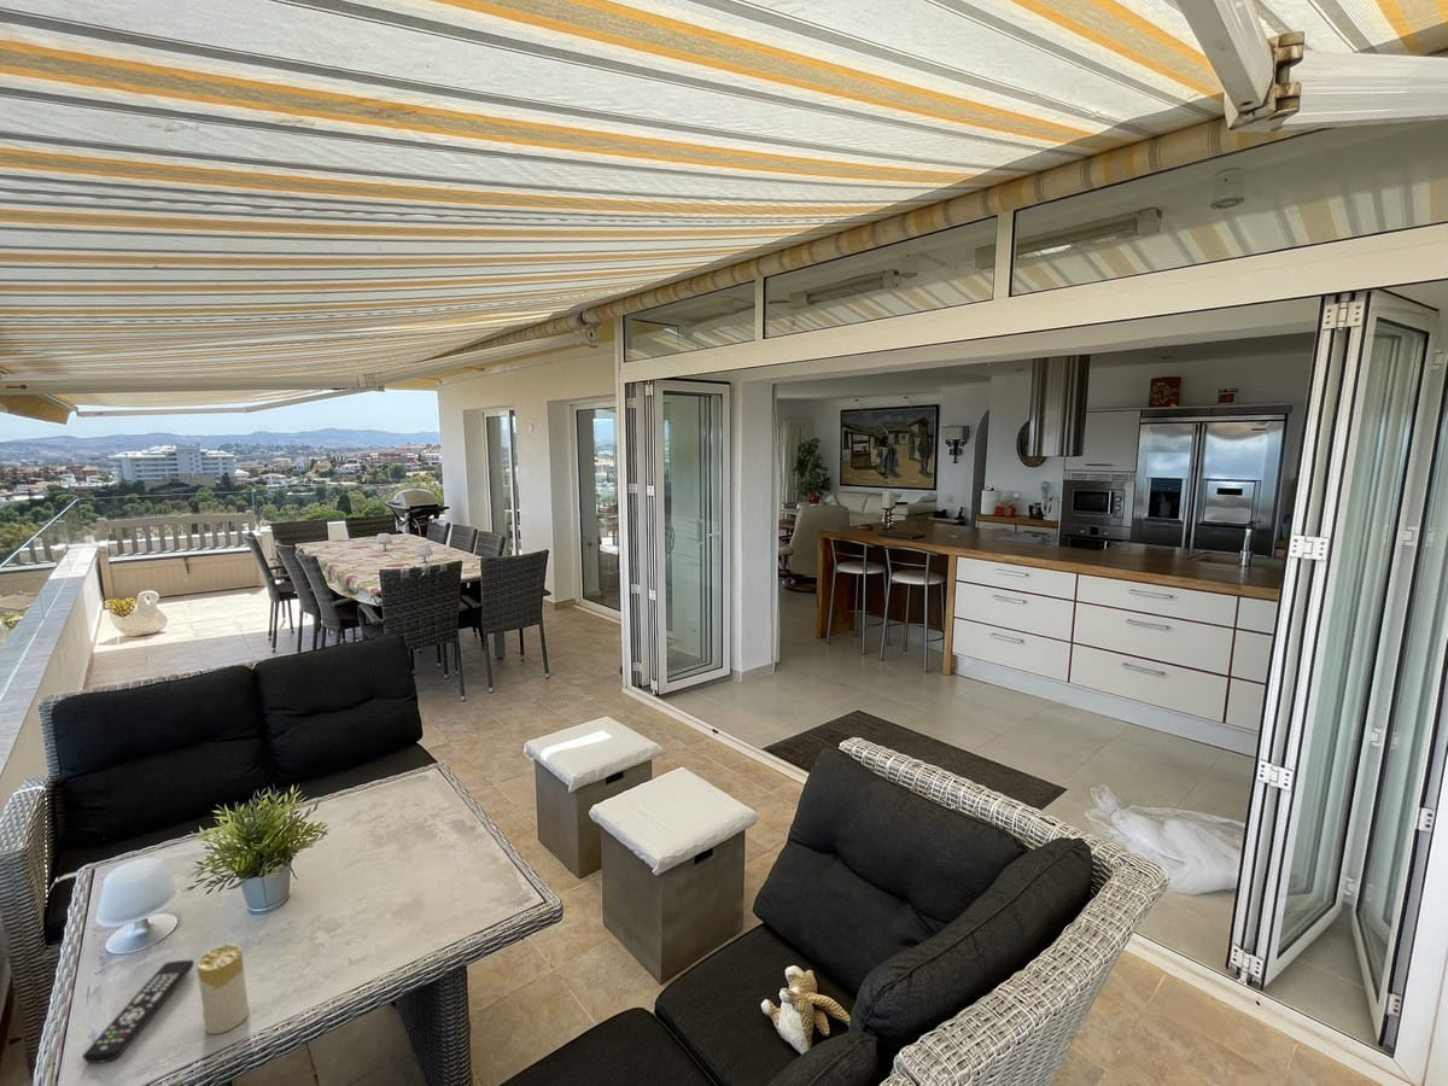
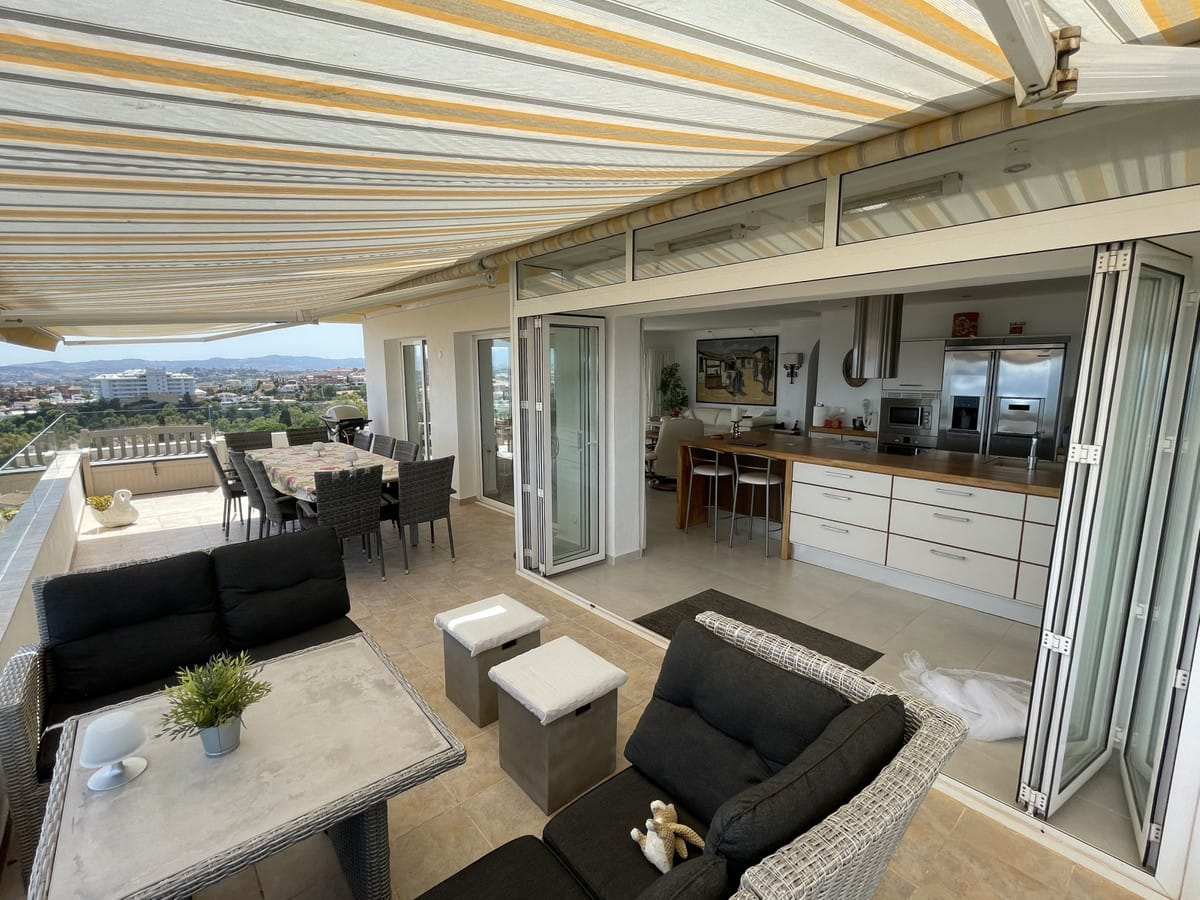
- candle [195,942,250,1035]
- remote control [81,958,195,1064]
